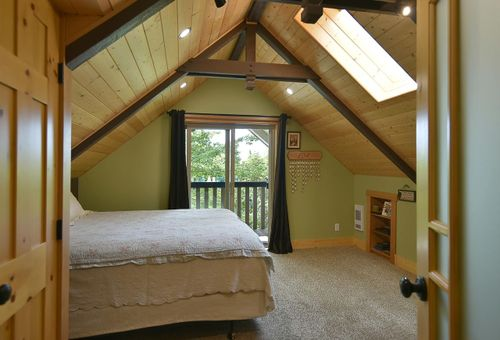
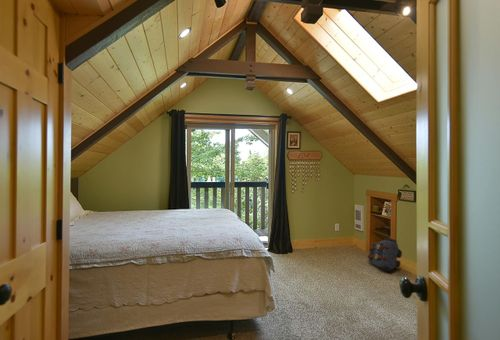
+ backpack [367,237,403,272]
